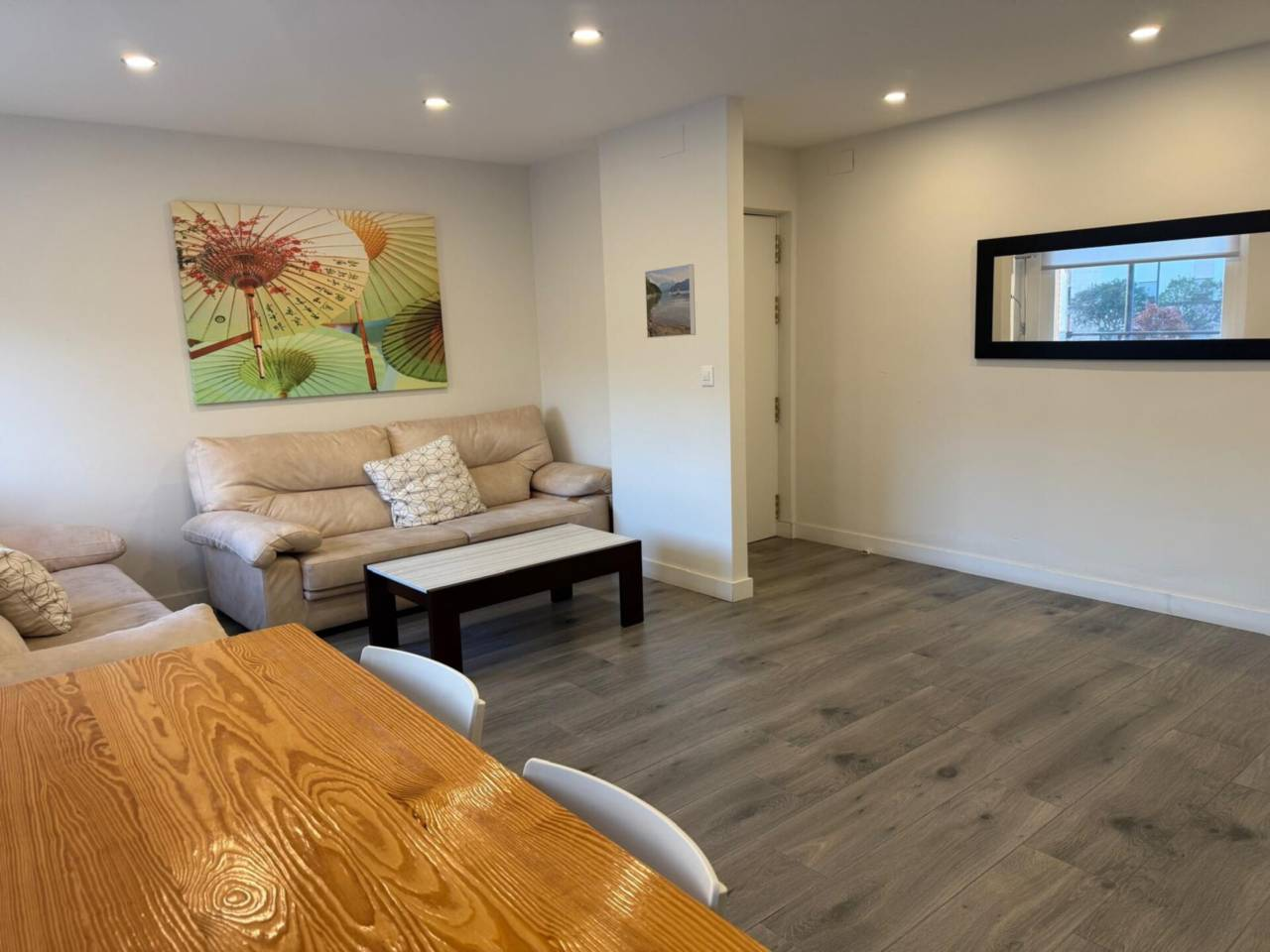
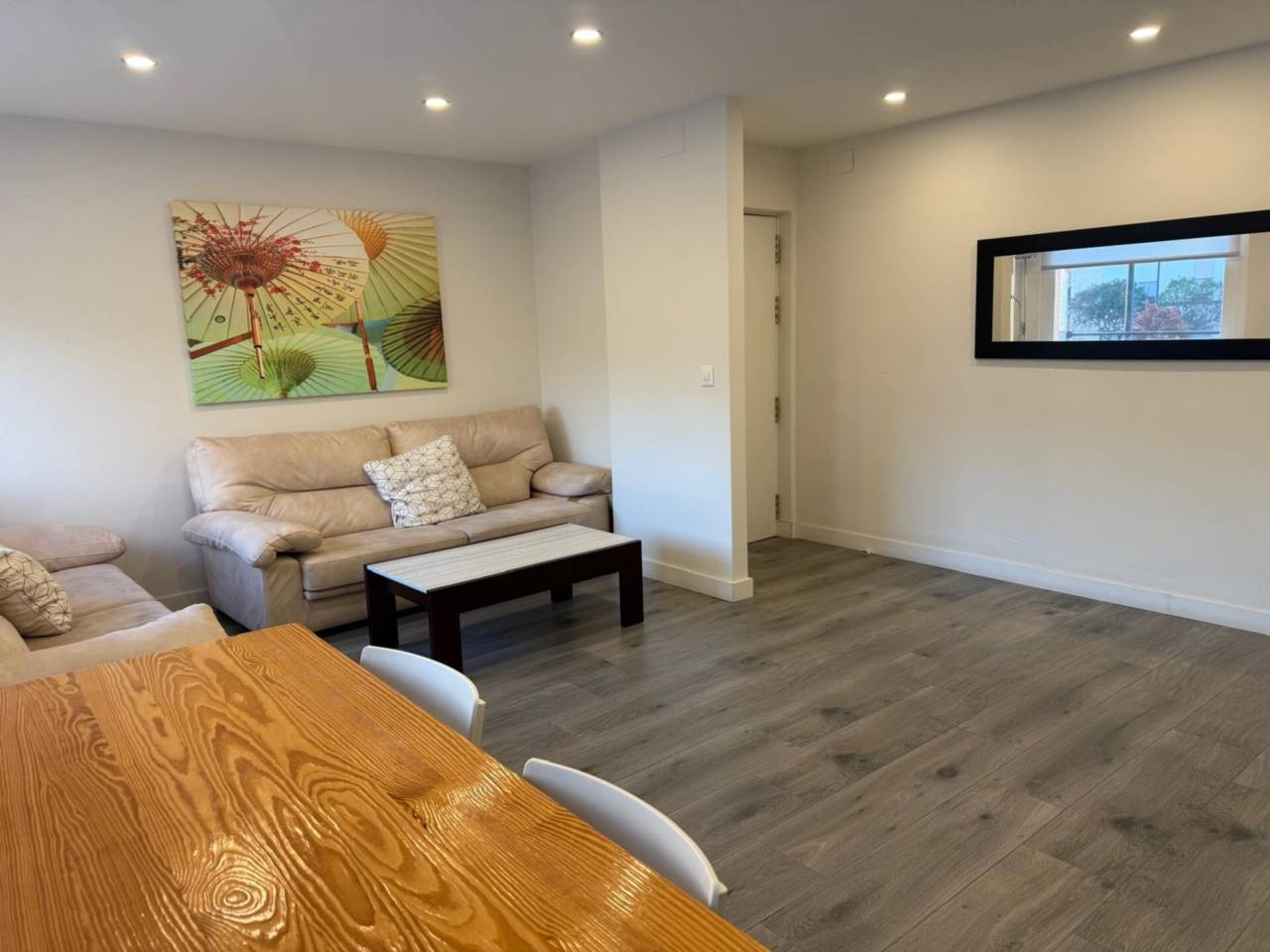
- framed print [644,263,697,339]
